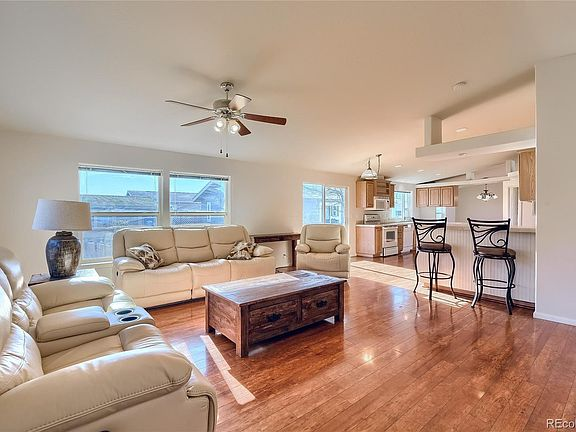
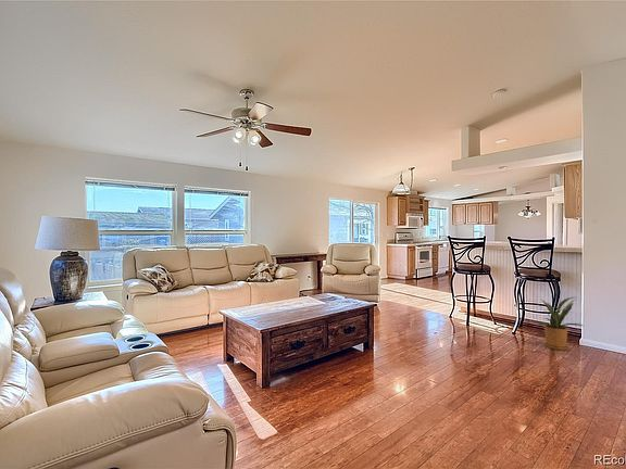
+ house plant [529,296,586,351]
